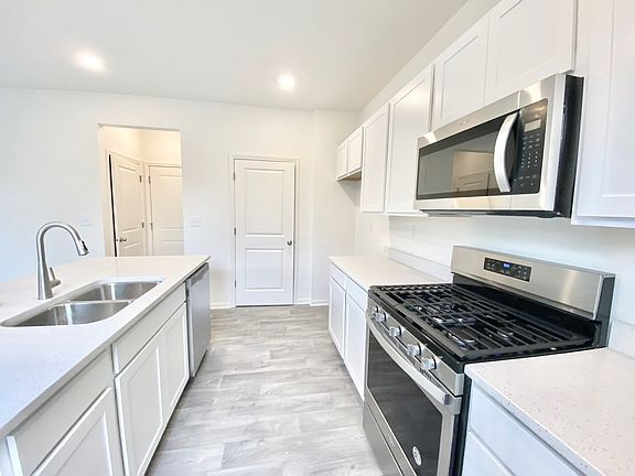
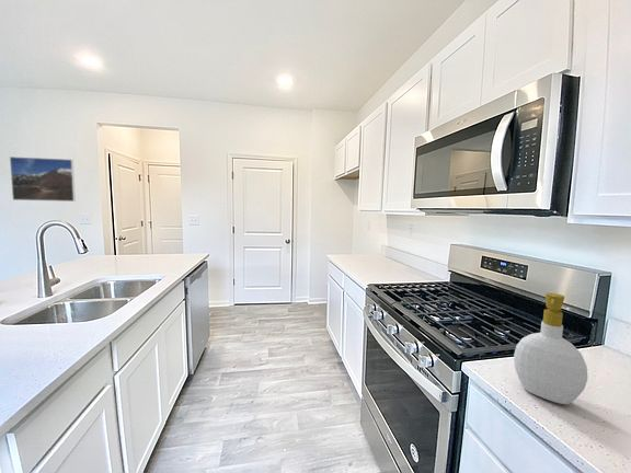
+ soap bottle [513,292,588,405]
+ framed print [9,155,77,203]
